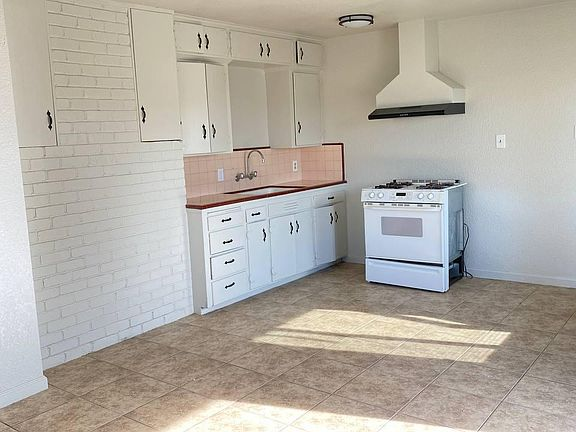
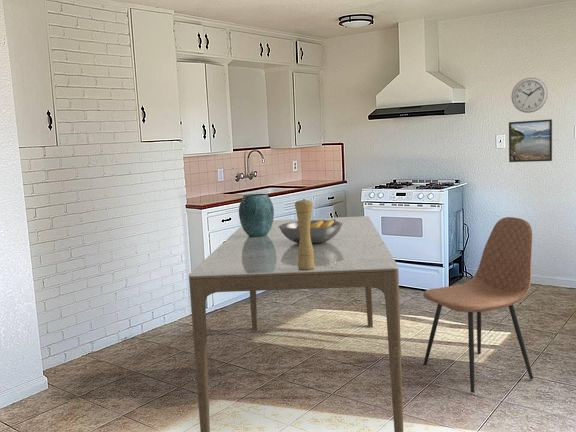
+ wall clock [511,77,549,114]
+ pepper mill [294,198,315,269]
+ chair [422,216,534,394]
+ fruit bowl [279,219,342,244]
+ vase [238,193,275,237]
+ dining table [188,215,404,432]
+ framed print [508,118,553,163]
